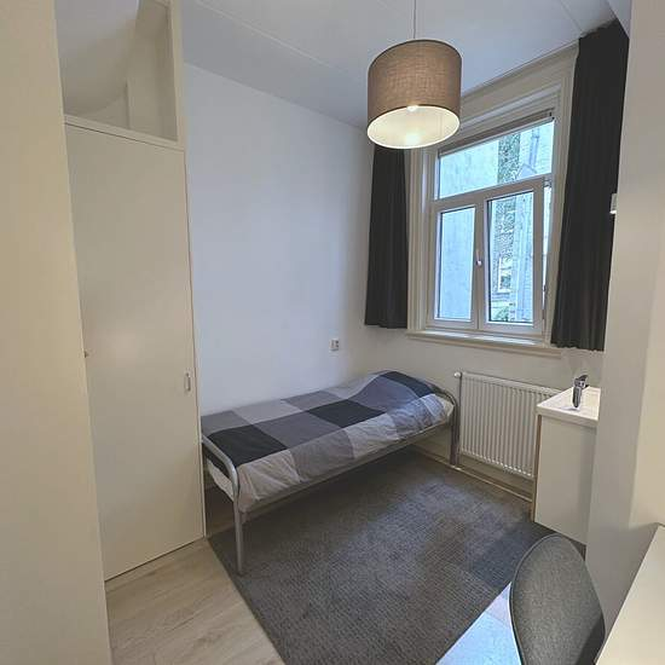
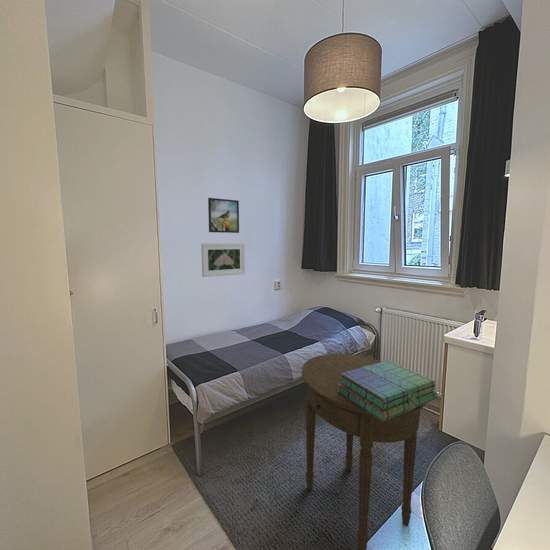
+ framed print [207,197,240,234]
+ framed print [200,242,246,278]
+ stack of books [337,359,438,422]
+ side table [301,353,427,550]
